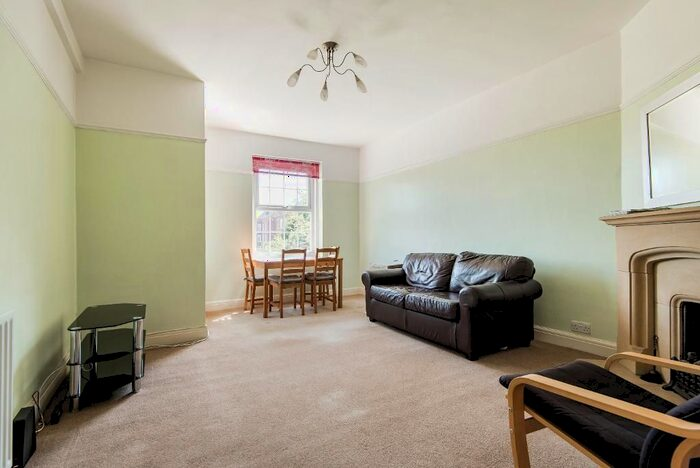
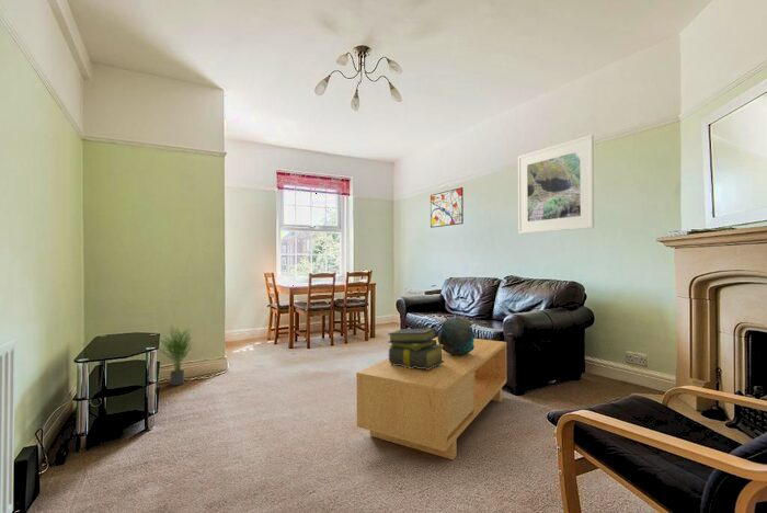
+ stack of books [387,328,444,369]
+ coffee table [355,335,507,460]
+ decorative bowl [437,316,474,355]
+ wall art [430,186,465,229]
+ potted plant [158,324,193,387]
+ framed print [517,134,595,235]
